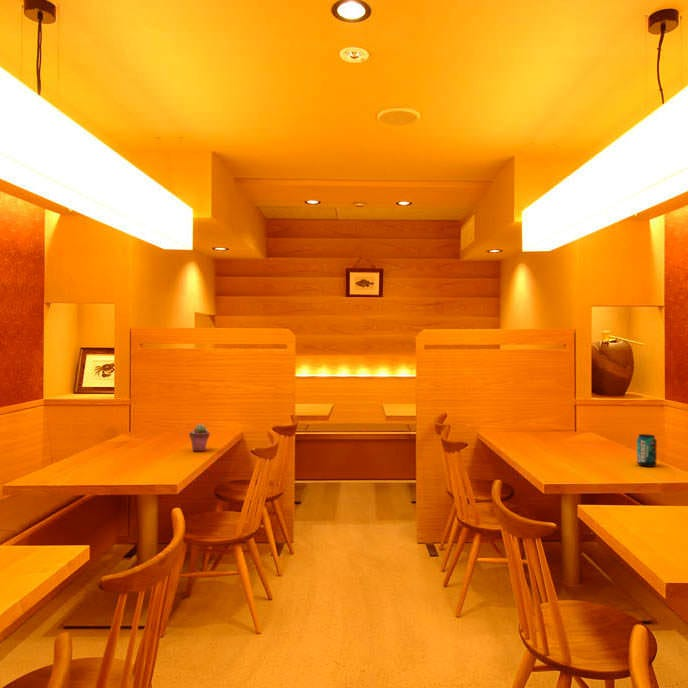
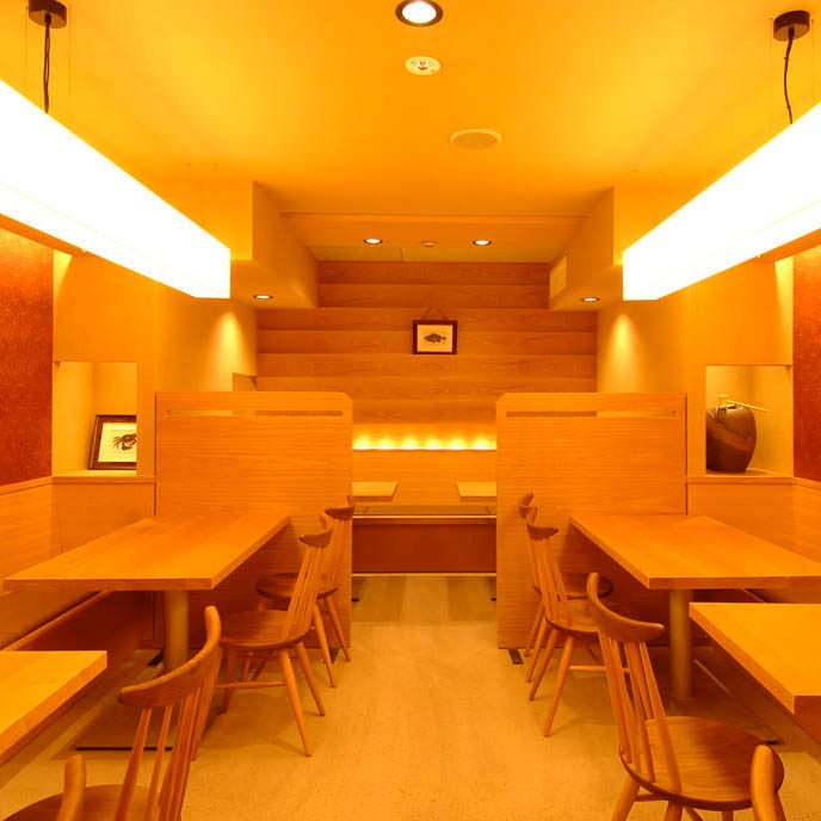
- beverage can [636,433,658,468]
- potted succulent [188,423,211,452]
